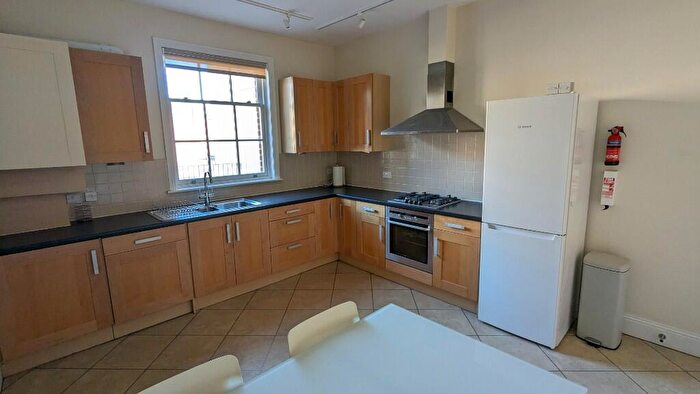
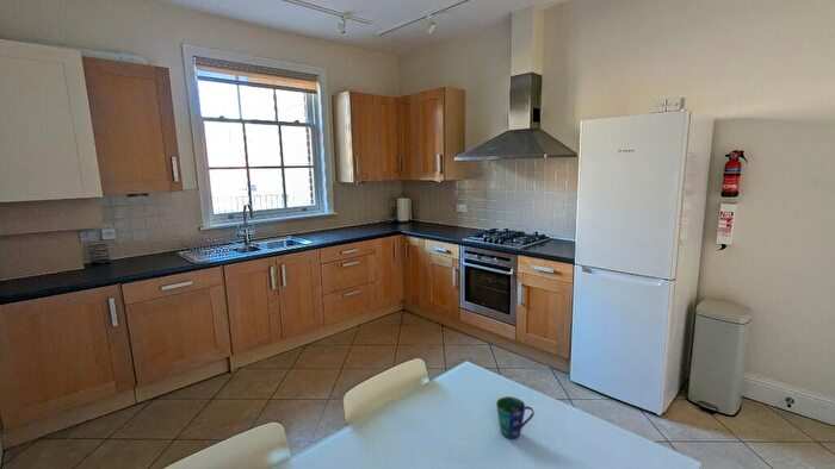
+ cup [495,395,536,440]
